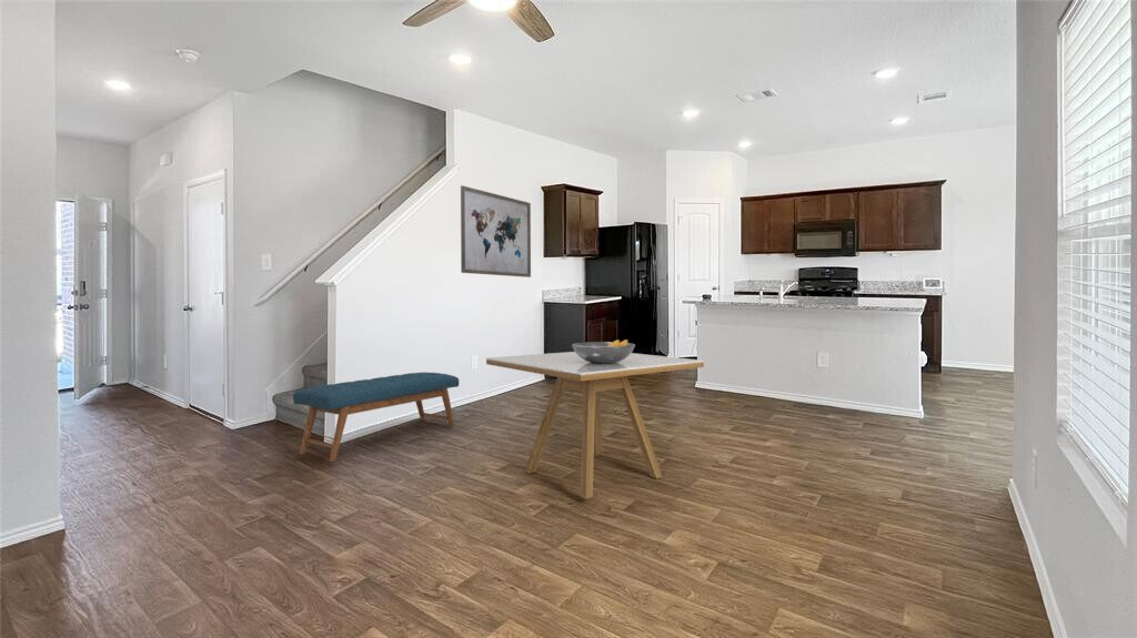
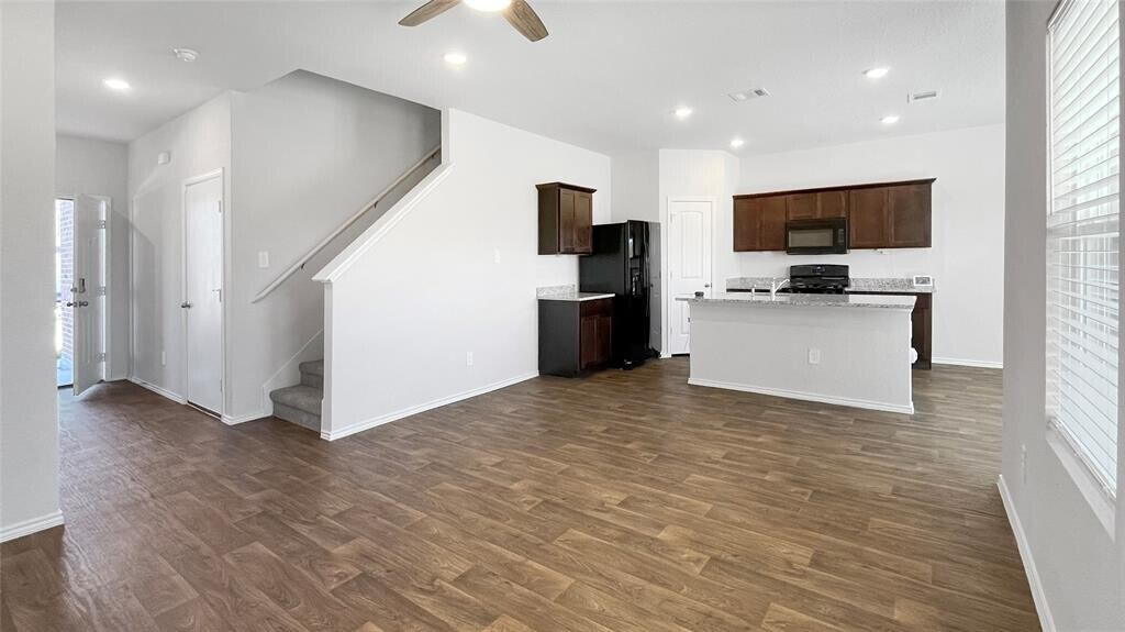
- dining table [485,351,705,500]
- wall art [460,184,532,279]
- fruit bowl [571,338,636,363]
- bench [292,372,460,463]
